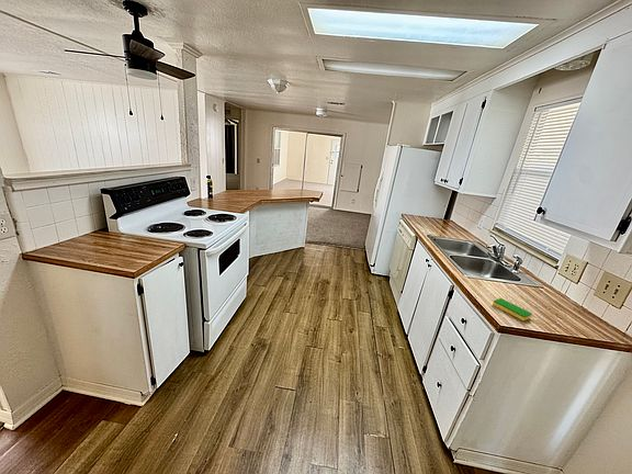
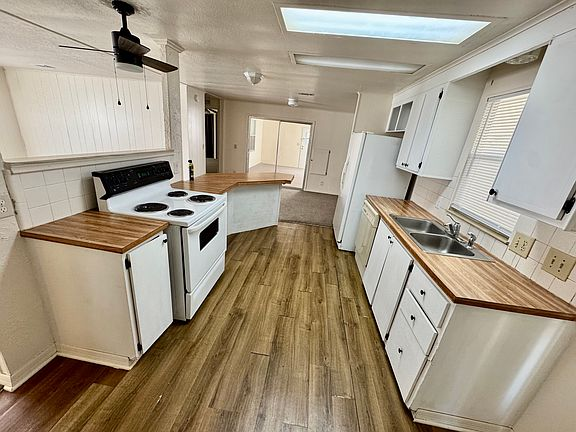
- dish sponge [492,297,533,321]
